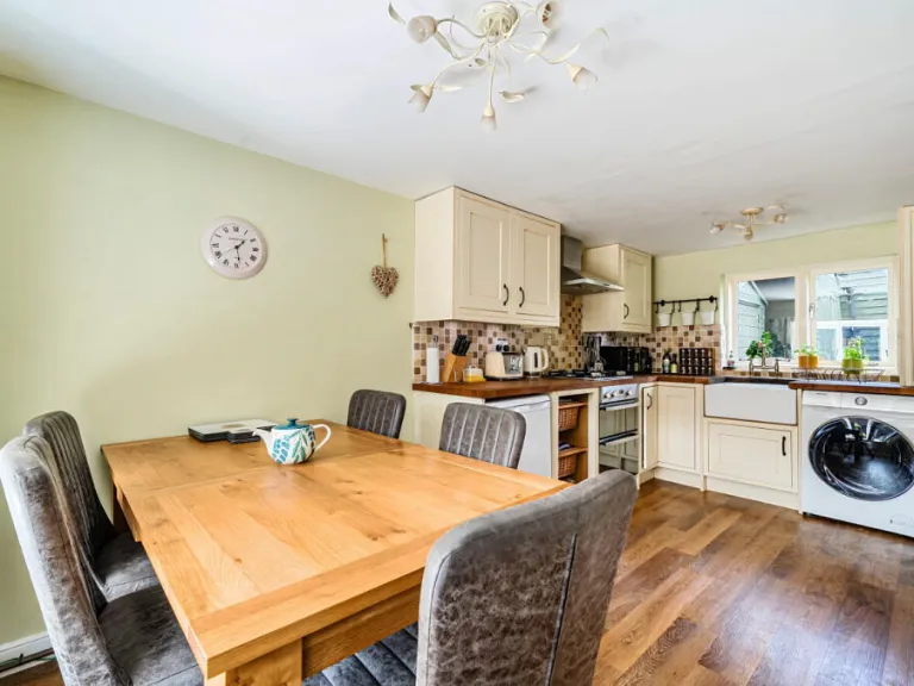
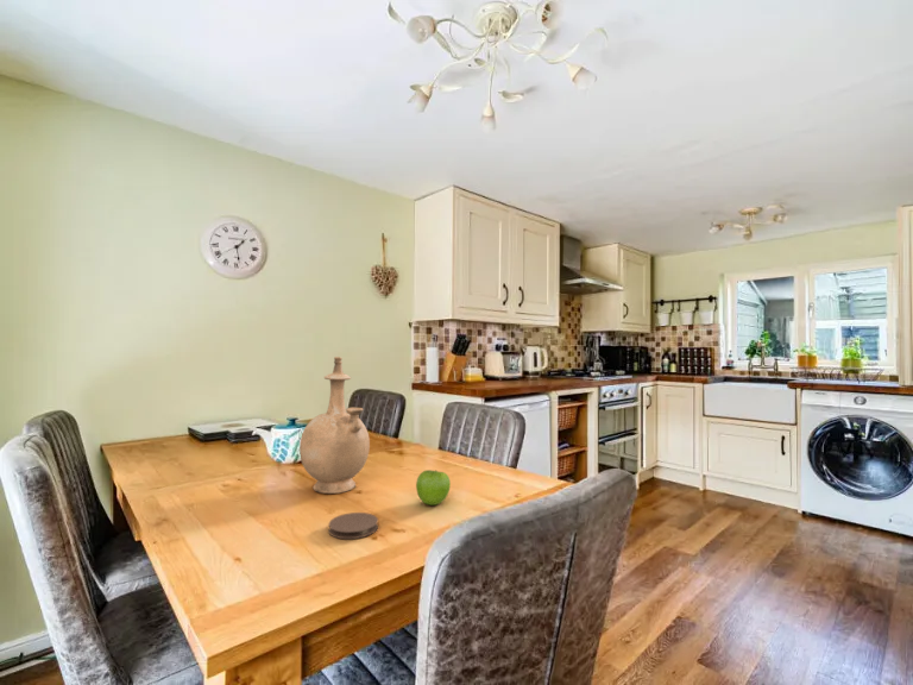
+ coaster [328,511,379,540]
+ vase [298,356,371,495]
+ fruit [415,469,452,507]
